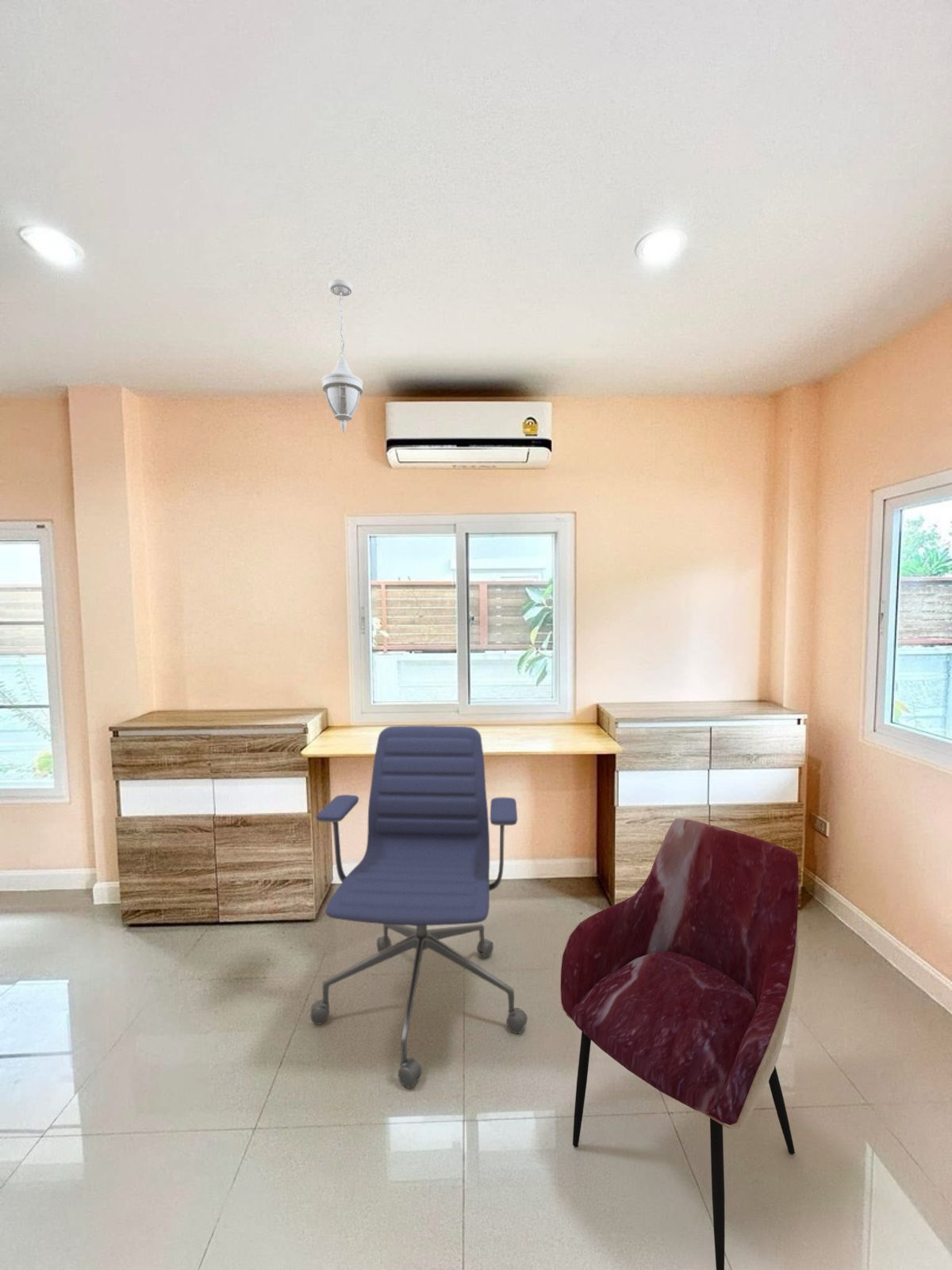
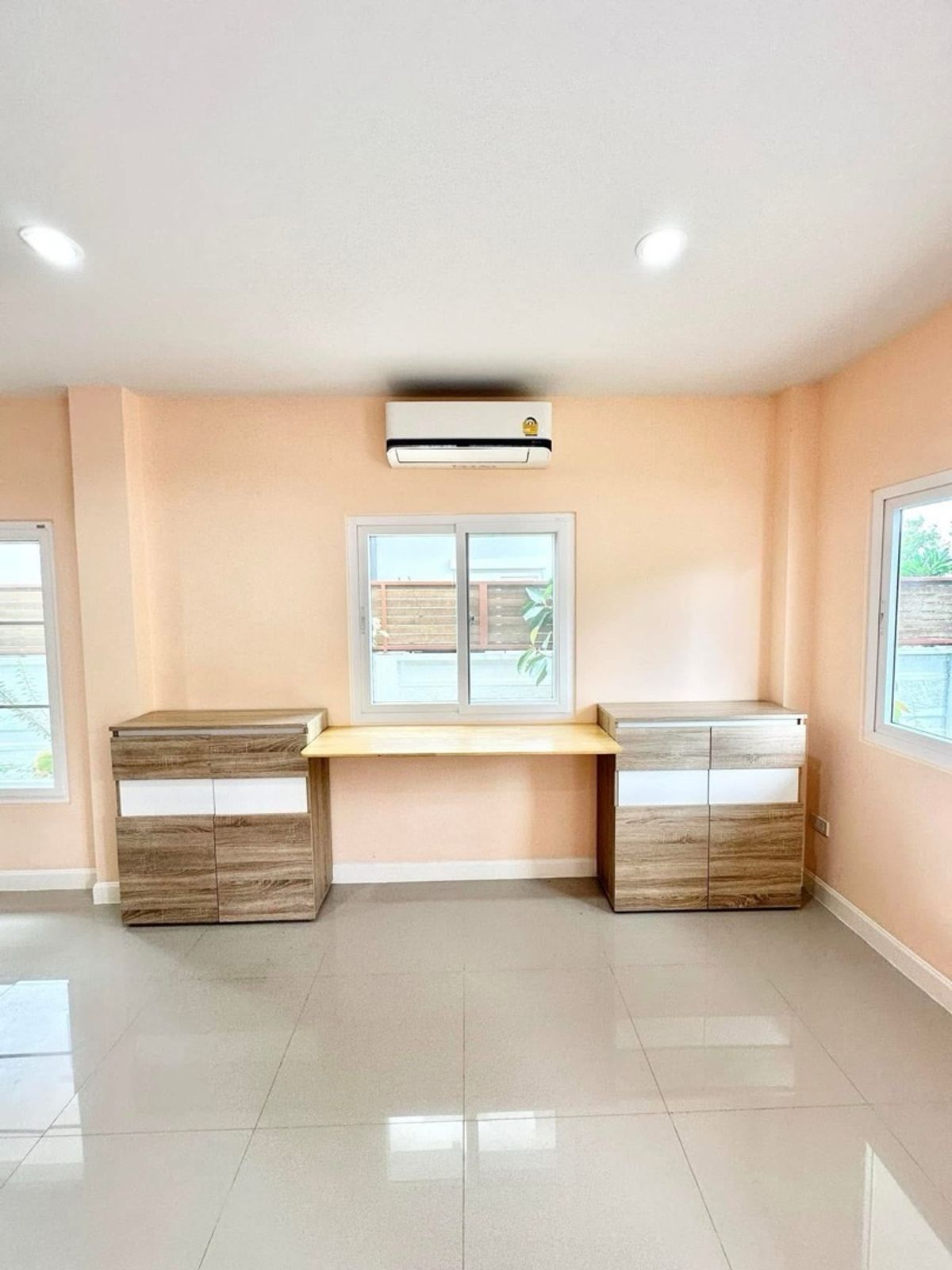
- office chair [309,725,528,1089]
- pendant light [321,279,363,433]
- armchair [559,818,800,1270]
